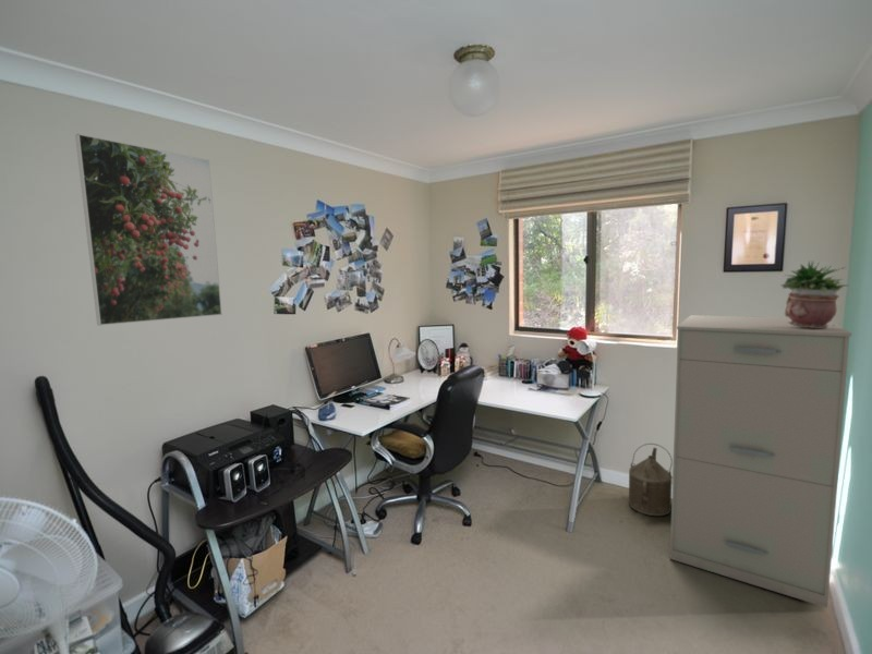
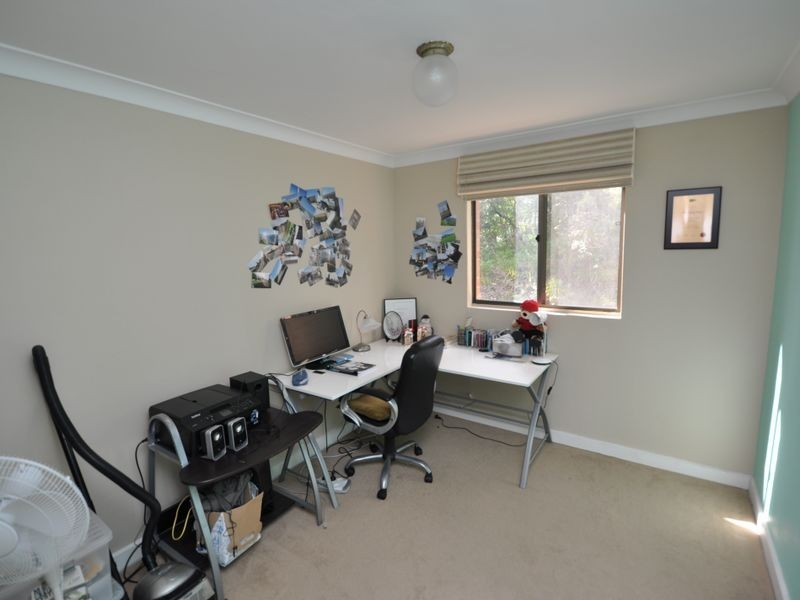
- filing cabinet [668,314,852,608]
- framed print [74,133,223,327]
- watering can [628,443,674,517]
- potted plant [779,259,850,329]
